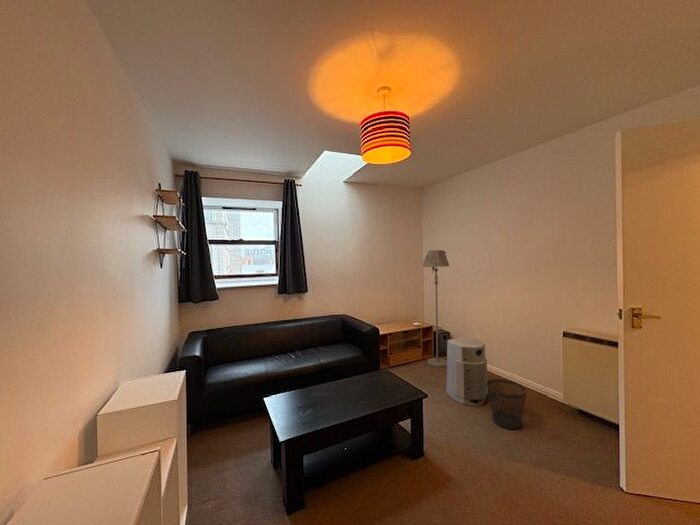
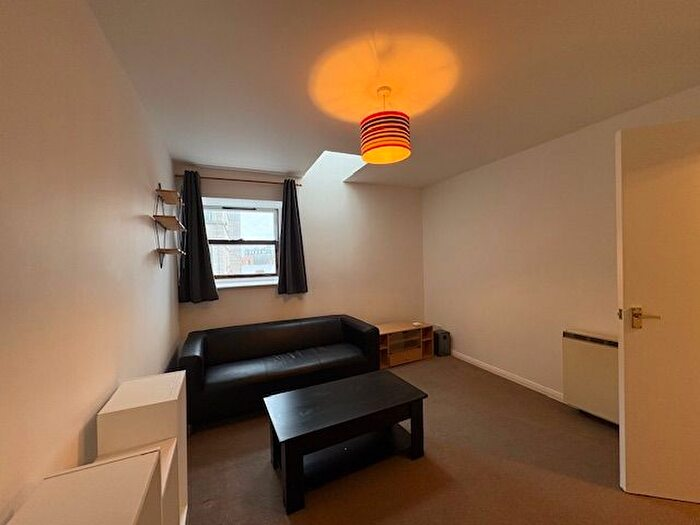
- floor lamp [422,249,450,368]
- wastebasket [486,378,528,430]
- air purifier [445,337,488,407]
